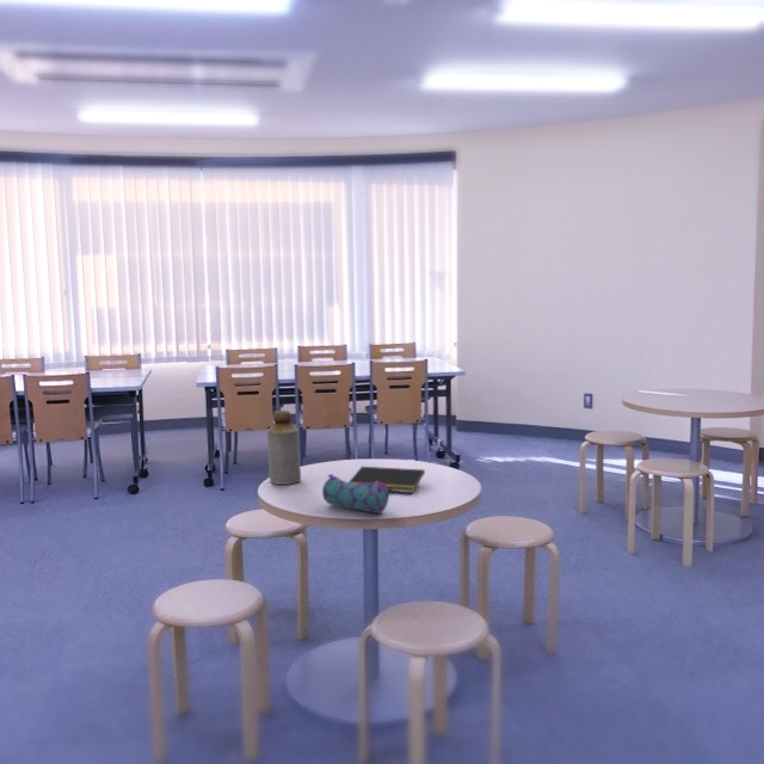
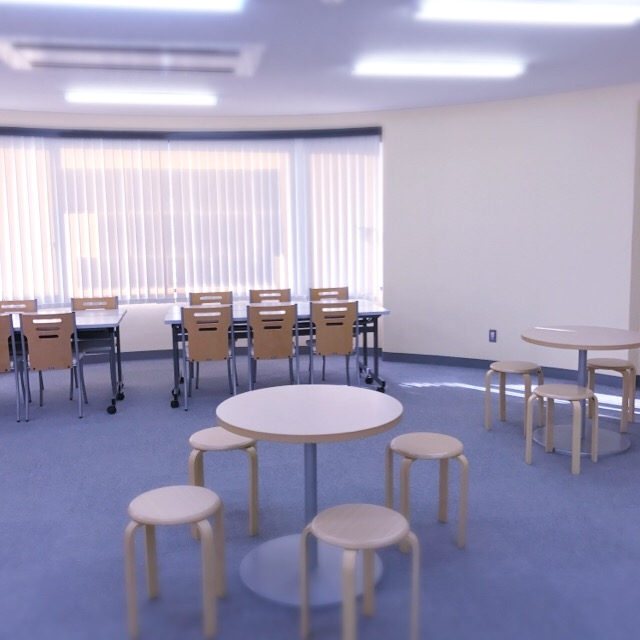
- pencil case [321,473,394,515]
- notepad [347,466,426,494]
- bottle [266,409,302,486]
